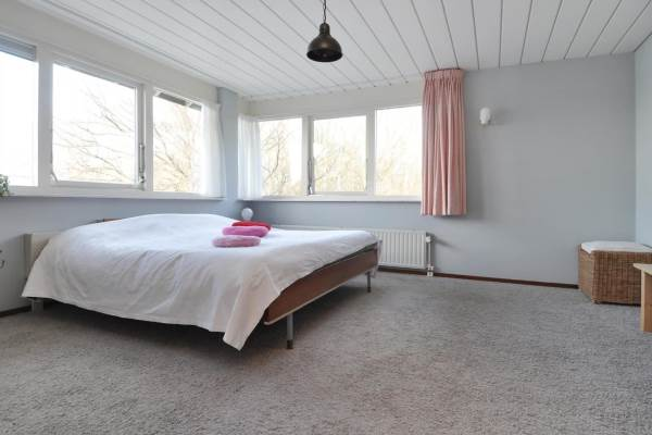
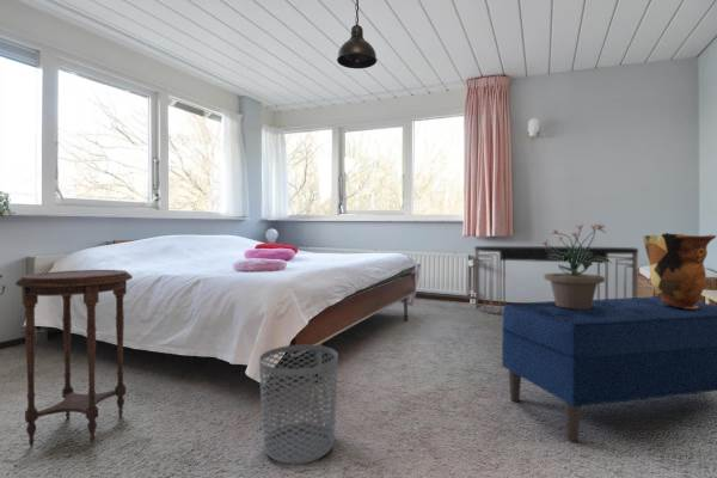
+ decorative vase [642,232,717,308]
+ bench [501,295,717,442]
+ console table [473,245,639,315]
+ waste bin [258,344,339,465]
+ side table [14,269,134,448]
+ potted plant [540,221,613,310]
